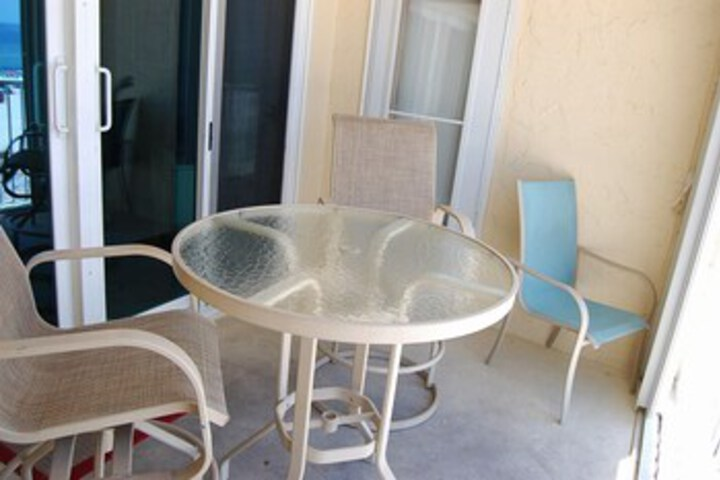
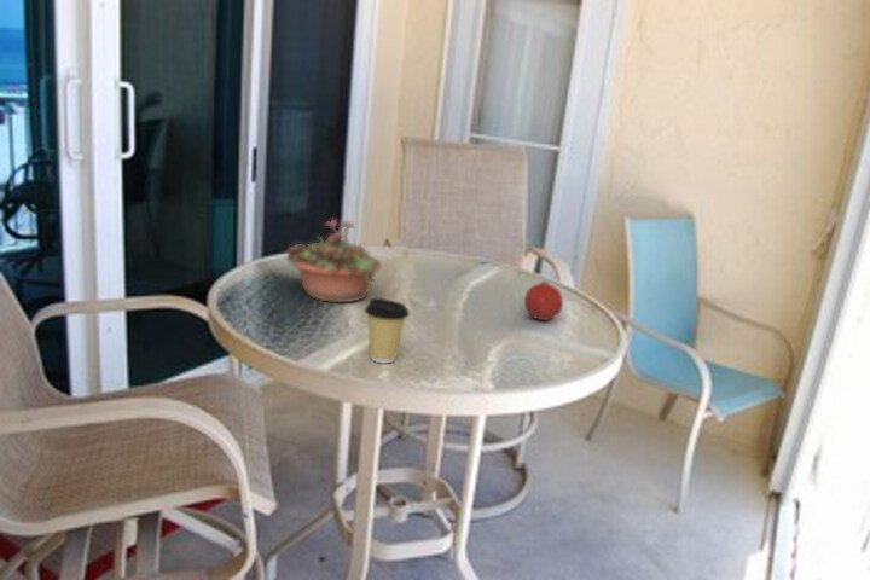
+ succulent planter [285,219,383,303]
+ coffee cup [364,296,411,364]
+ fruit [523,280,564,321]
